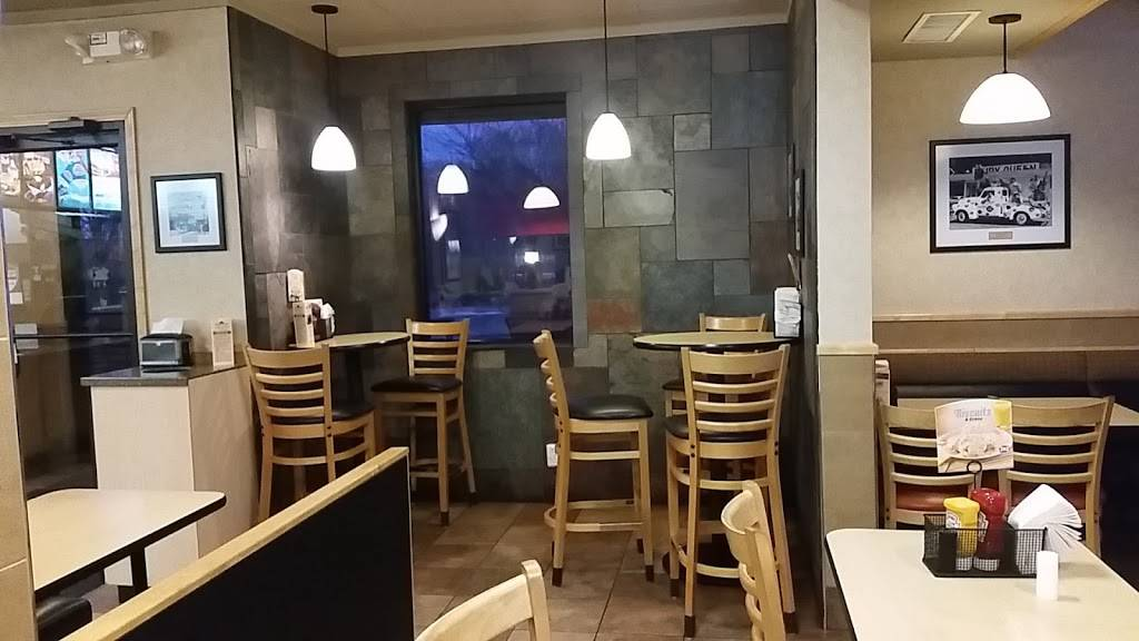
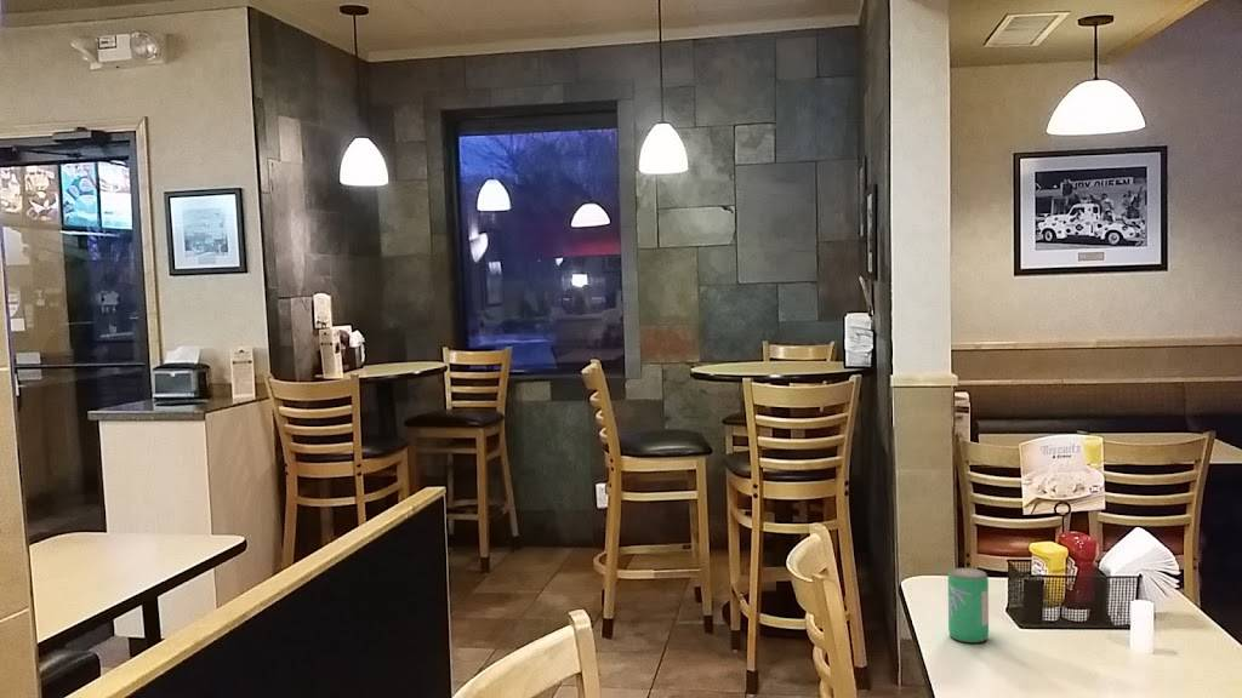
+ beverage can [947,567,990,643]
